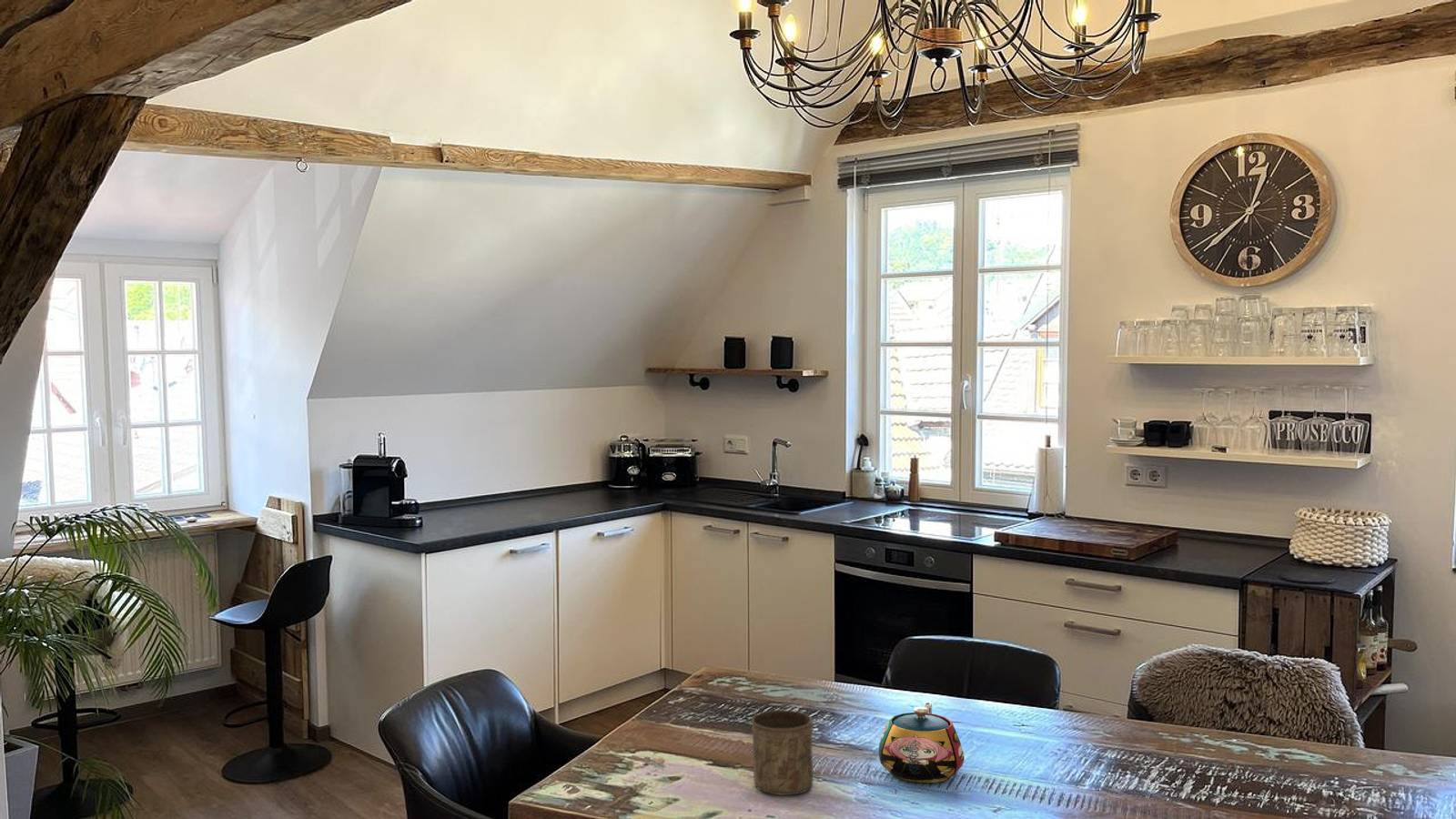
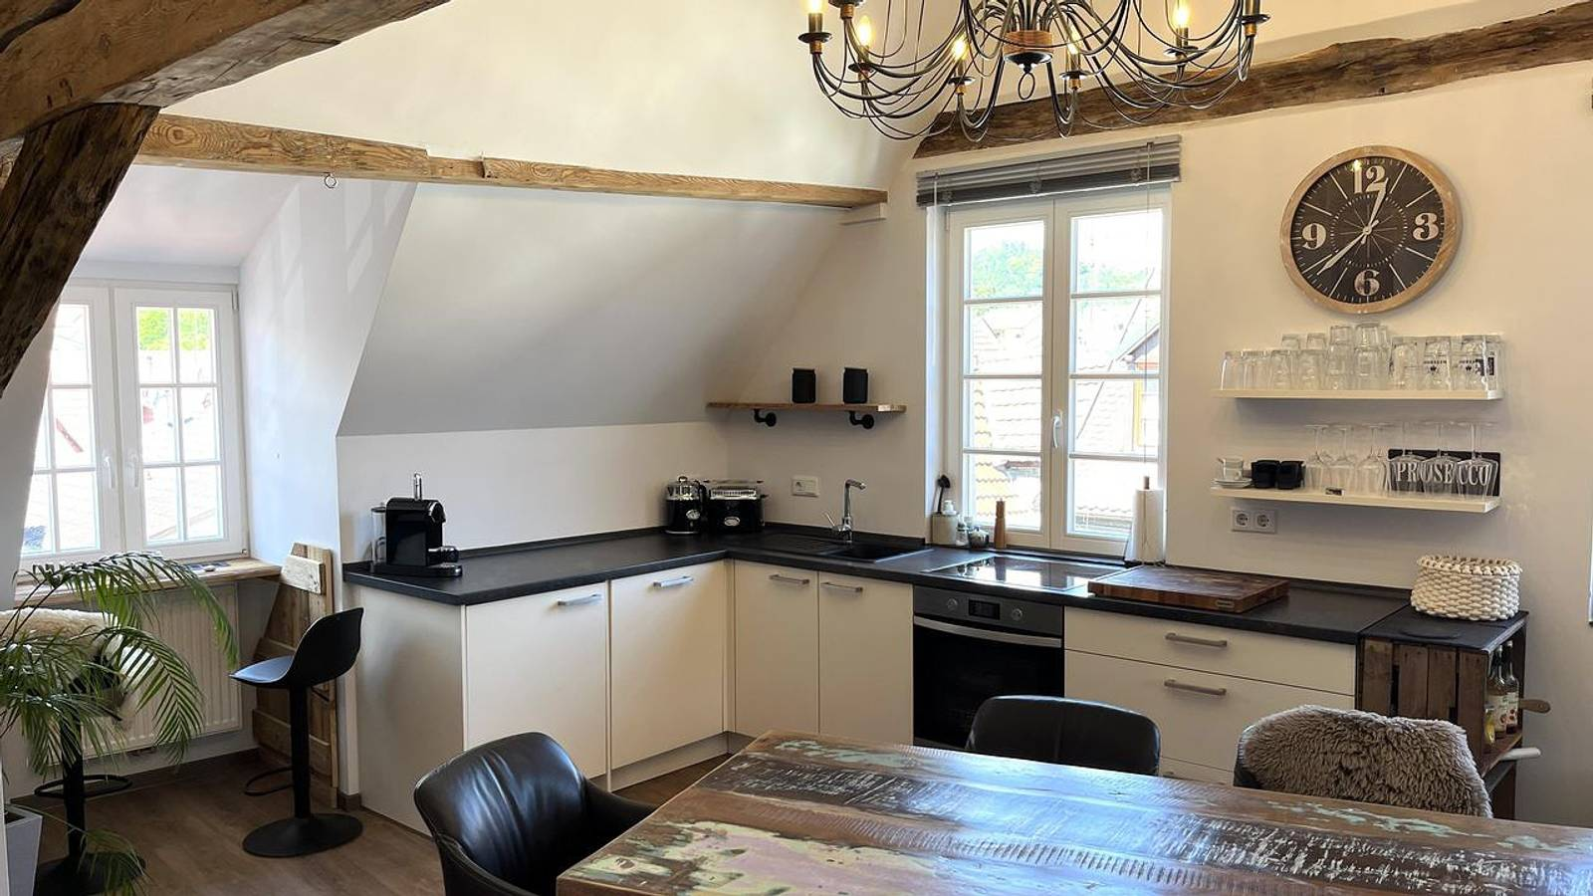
- cup [751,710,814,796]
- teapot [877,701,966,784]
